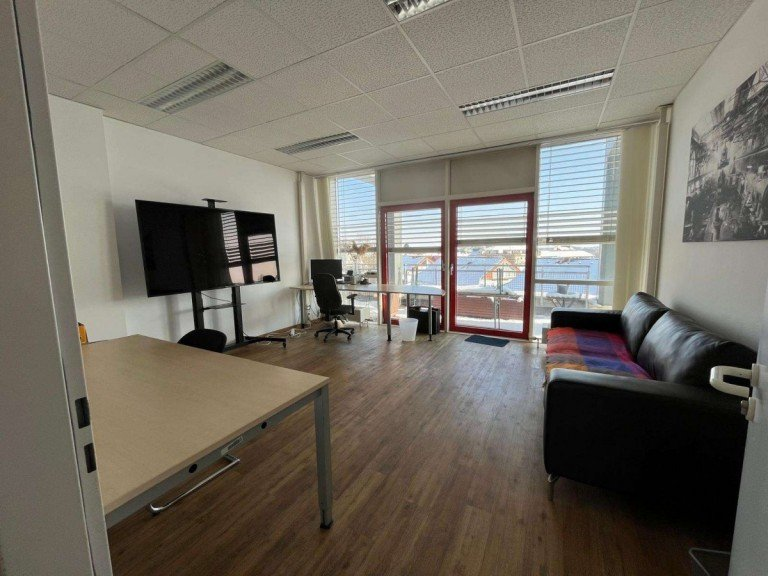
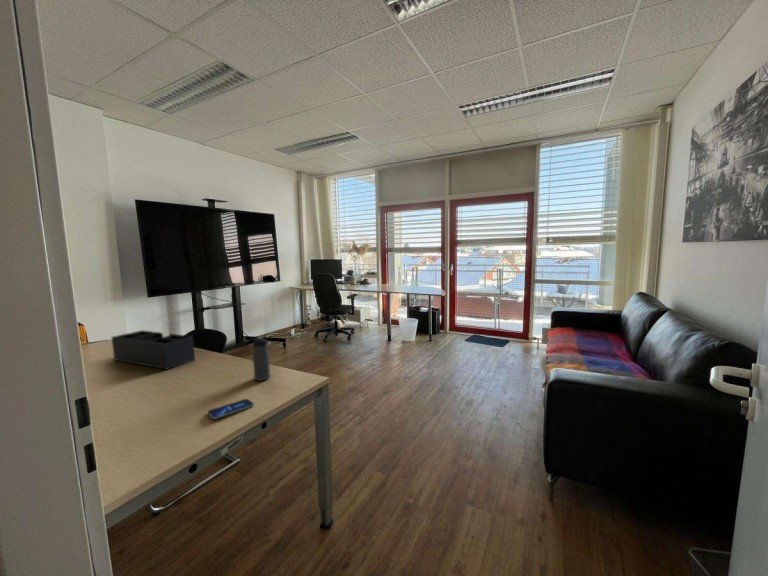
+ smartphone [207,398,255,420]
+ desk organizer [111,329,196,371]
+ water bottle [252,336,271,382]
